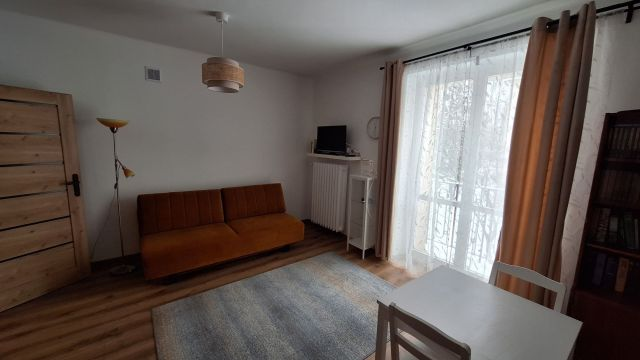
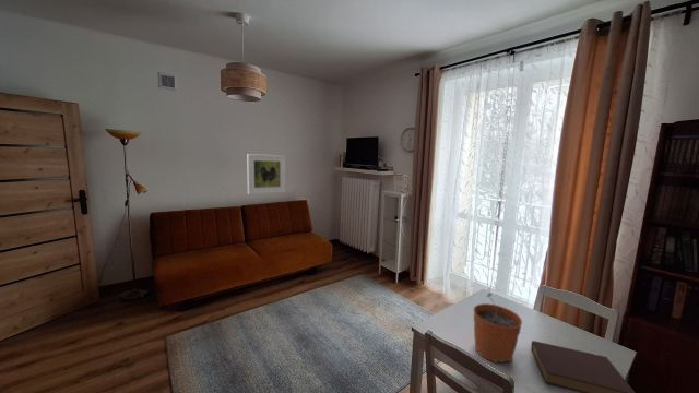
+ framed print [246,153,287,195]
+ book [530,340,636,393]
+ plant pot [473,291,523,364]
